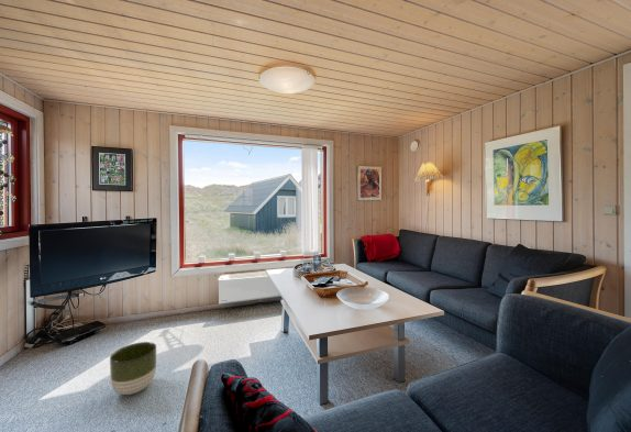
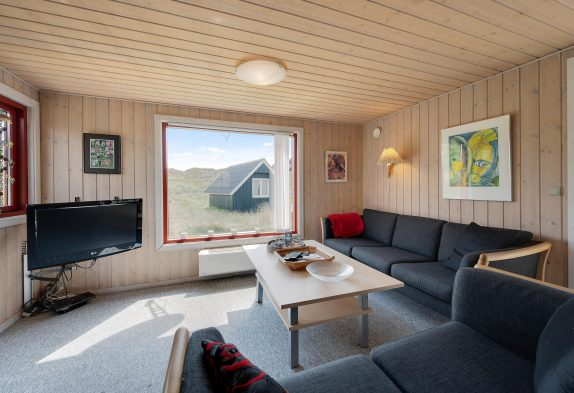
- planter [109,341,157,396]
